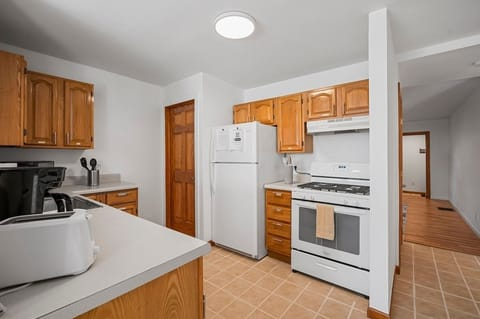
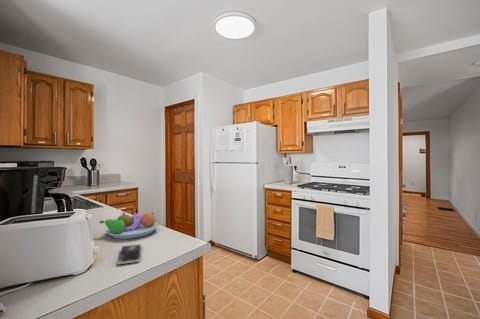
+ smartphone [116,244,142,265]
+ fruit bowl [99,211,160,240]
